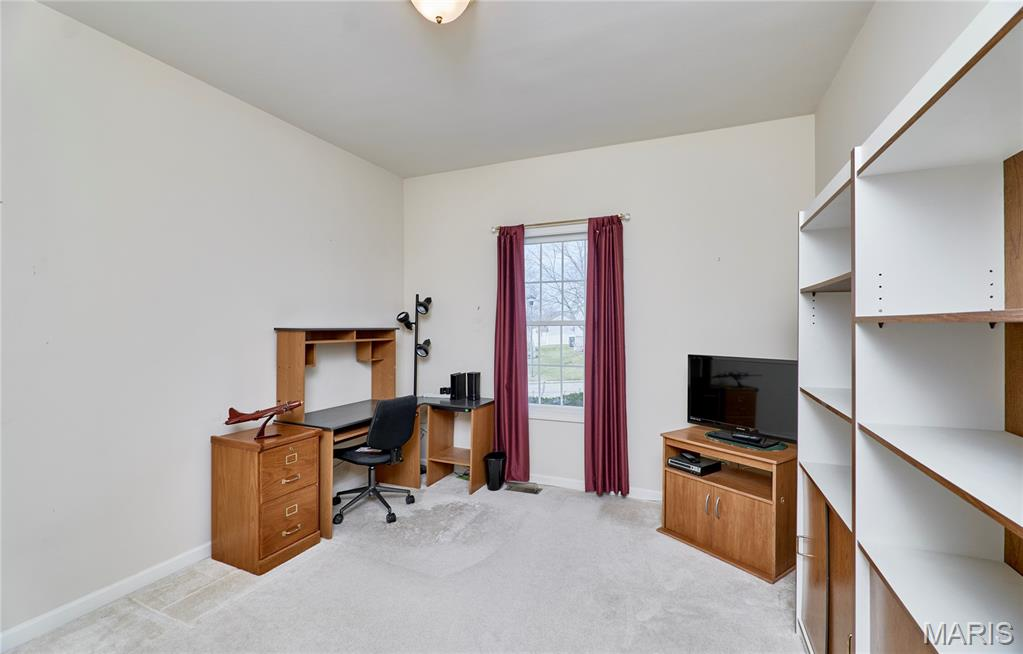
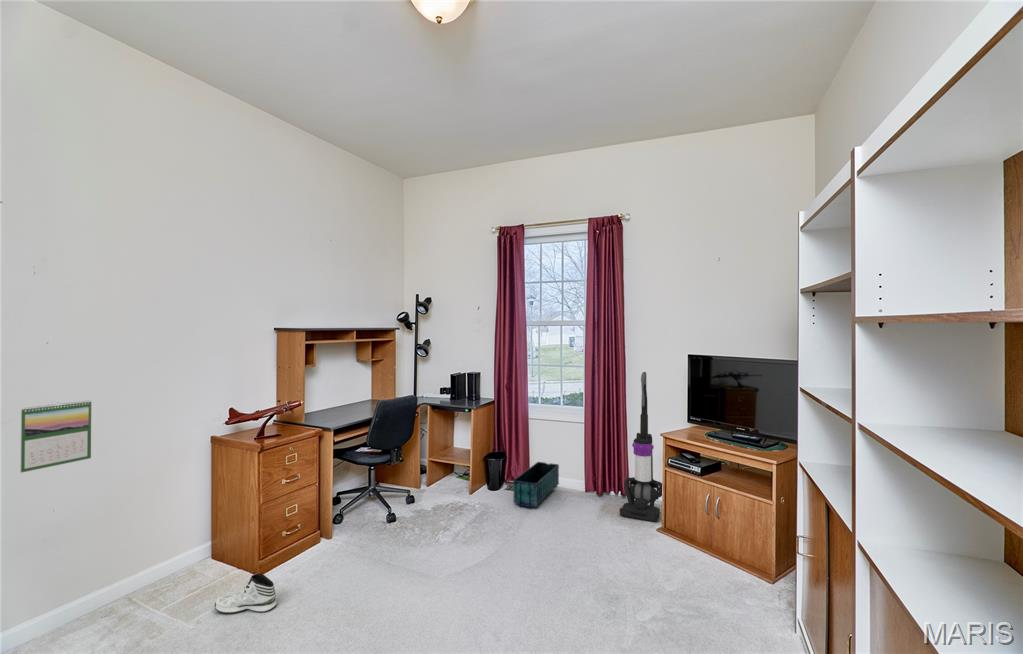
+ sneaker [214,573,278,615]
+ calendar [19,399,92,474]
+ vacuum cleaner [619,371,663,523]
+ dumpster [512,461,560,510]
